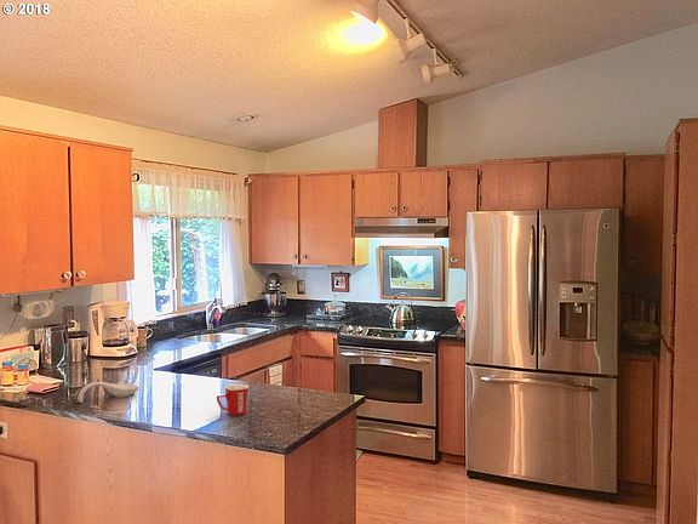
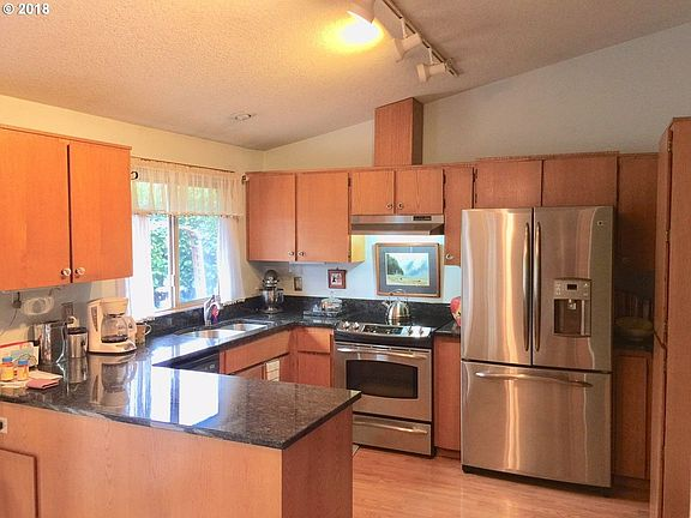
- mug [216,383,250,417]
- spoon rest [76,381,141,404]
